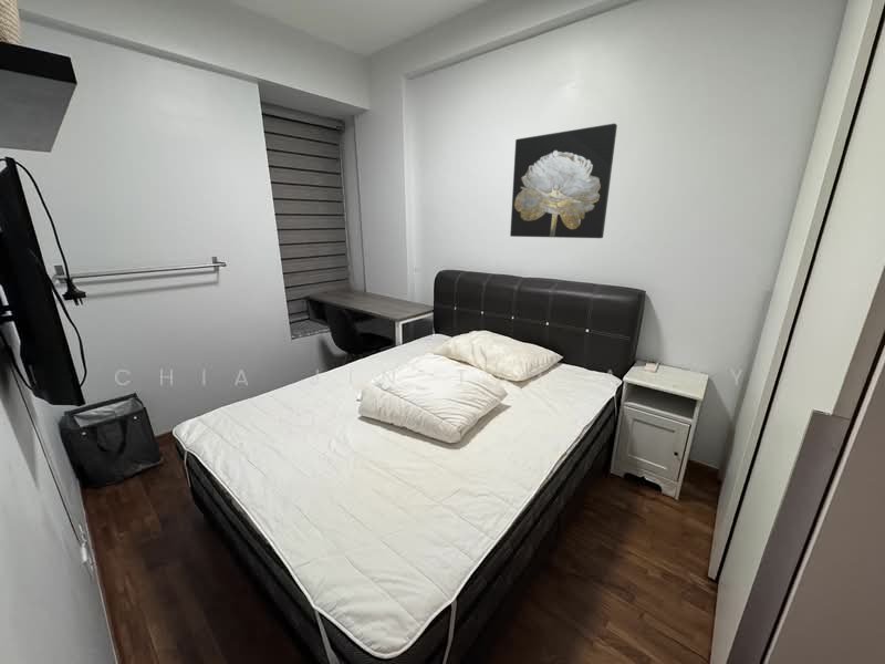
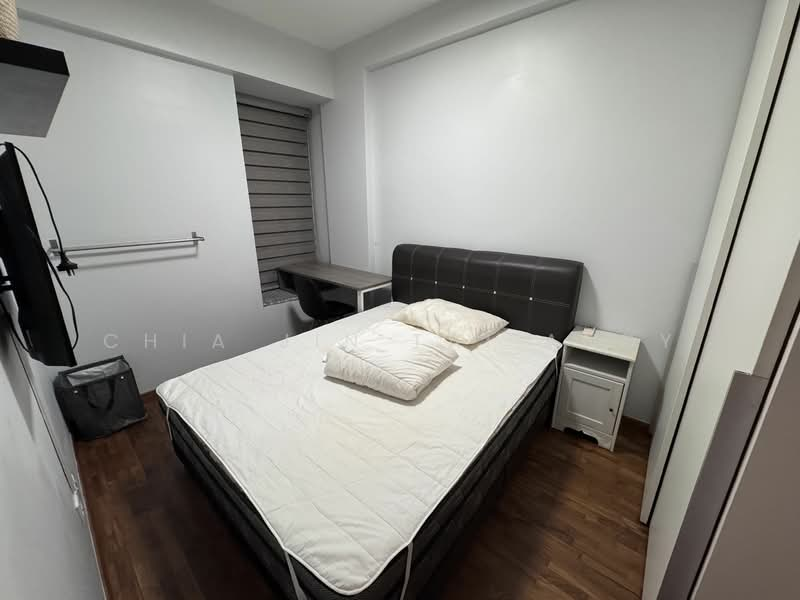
- wall art [509,123,618,239]
